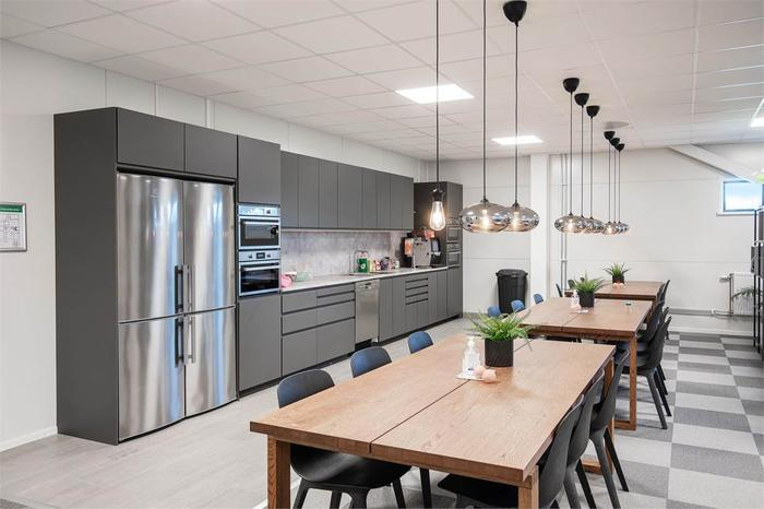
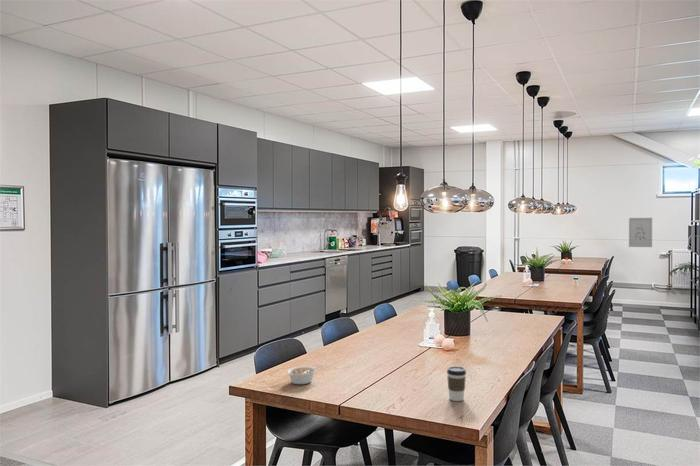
+ coffee cup [446,365,467,402]
+ wall art [628,217,653,248]
+ legume [286,365,322,385]
